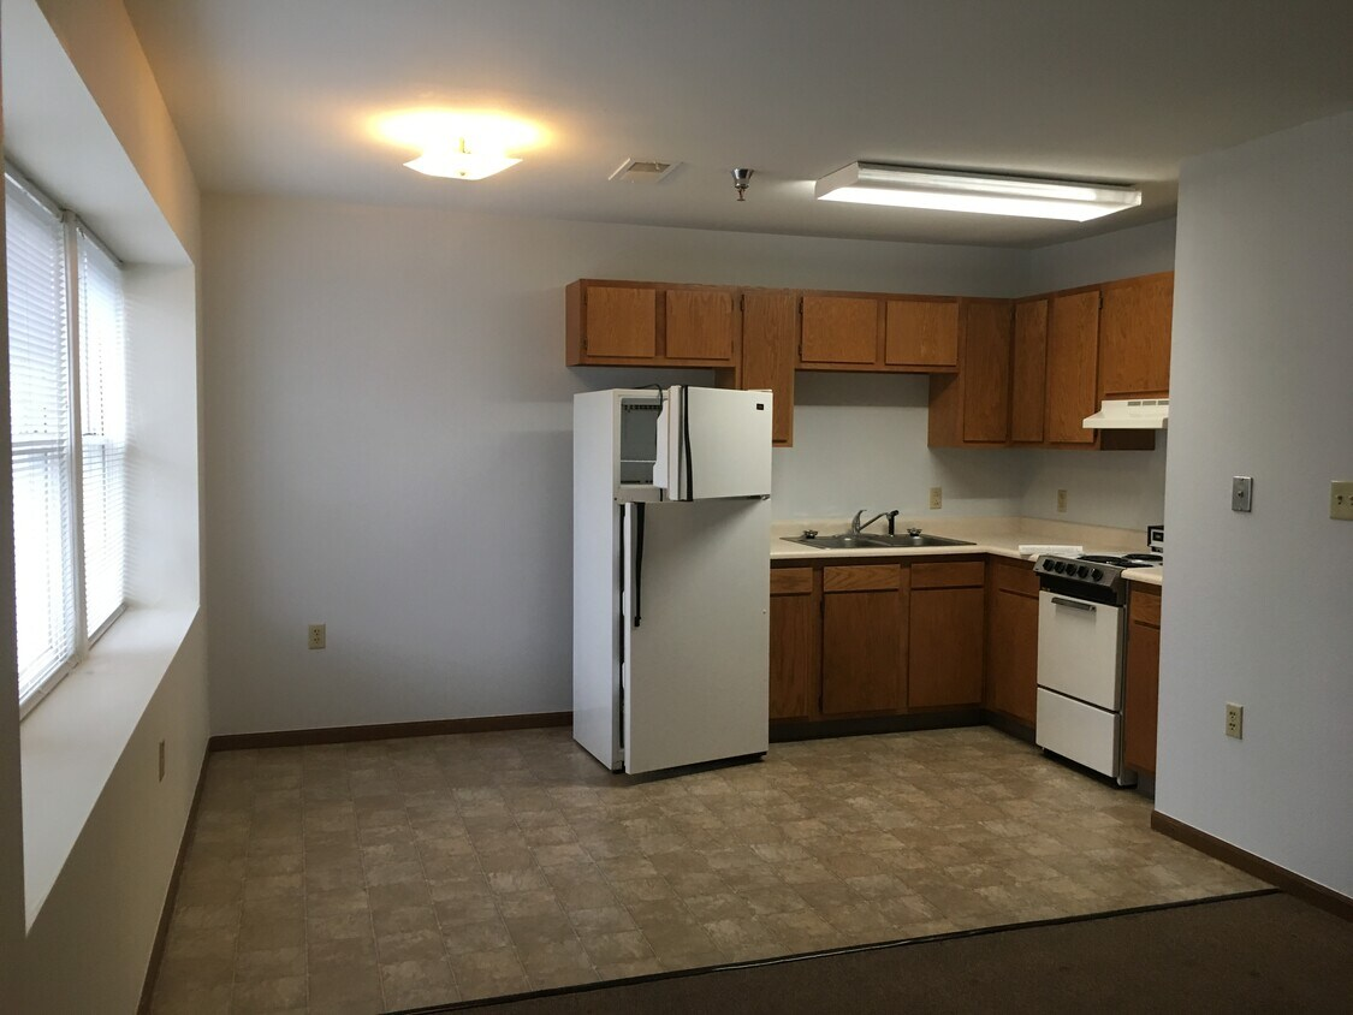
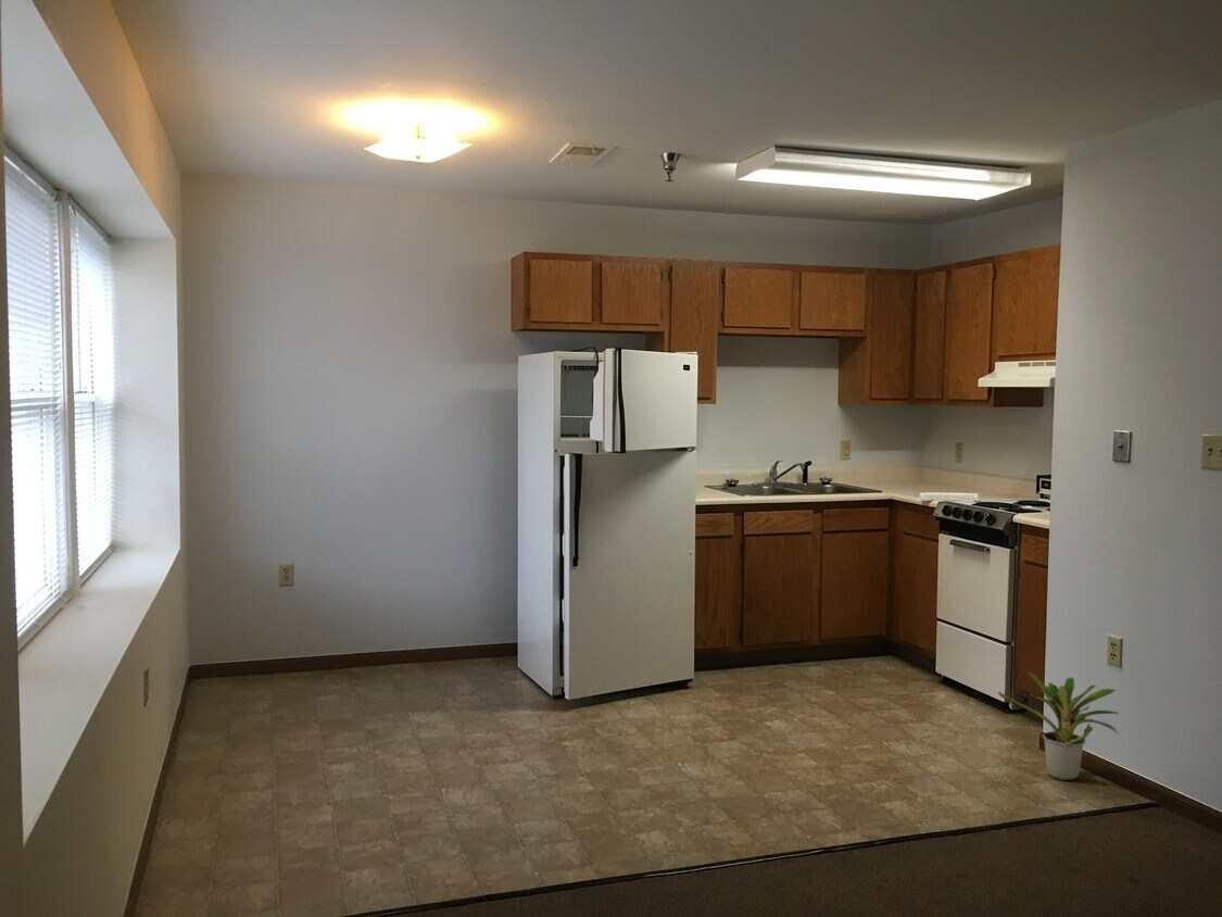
+ potted plant [997,671,1120,781]
